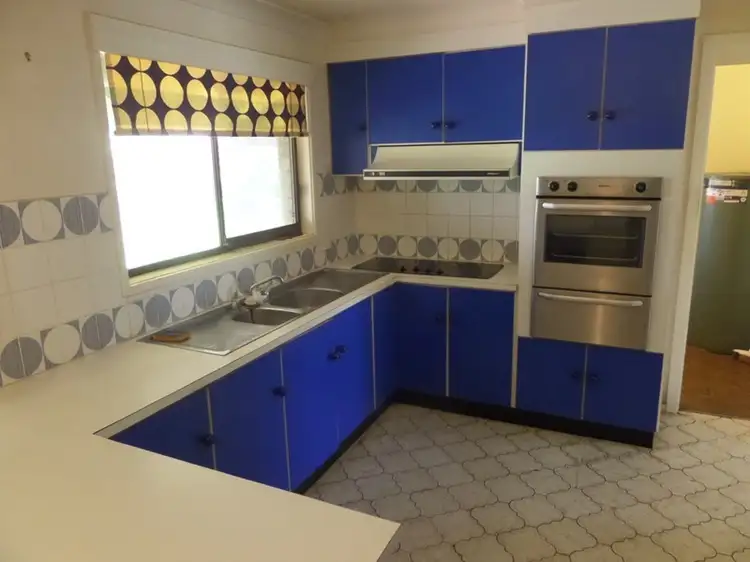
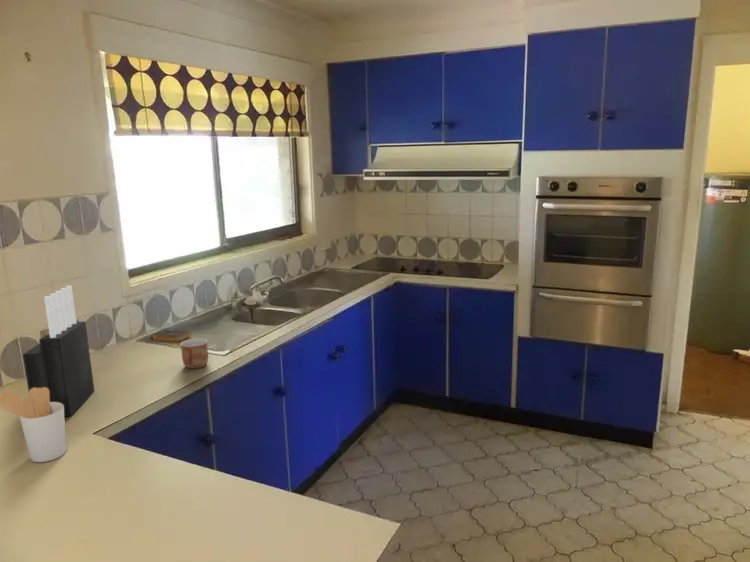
+ knife block [22,285,96,417]
+ utensil holder [0,387,68,463]
+ mug [179,337,209,369]
